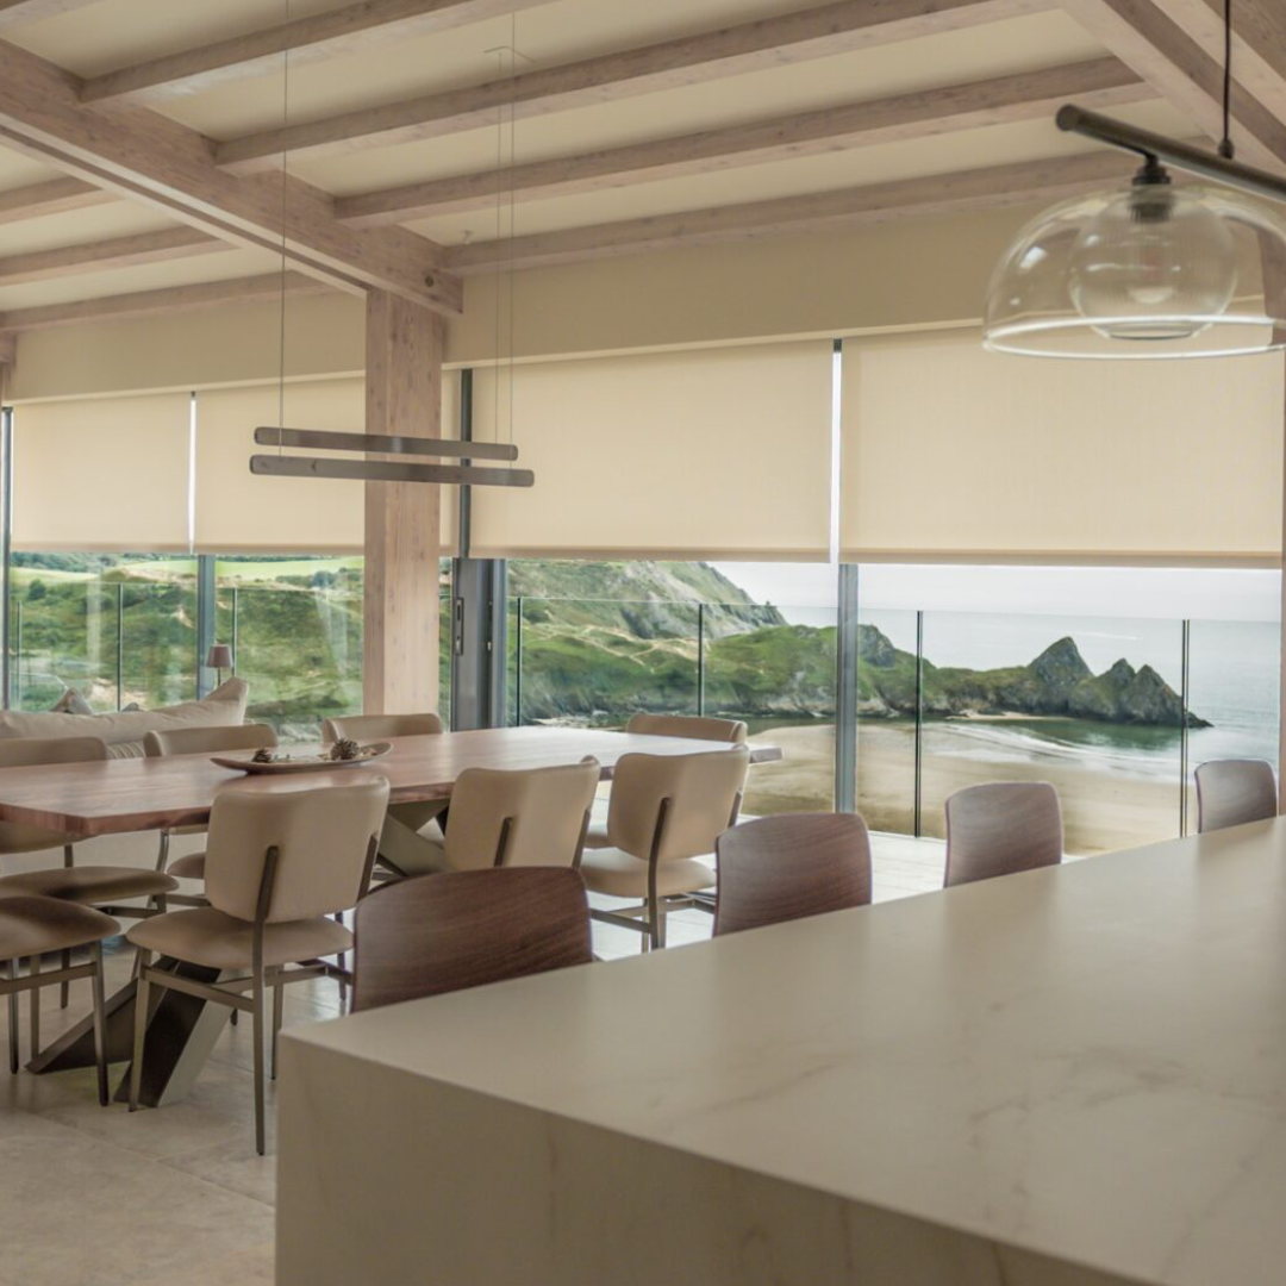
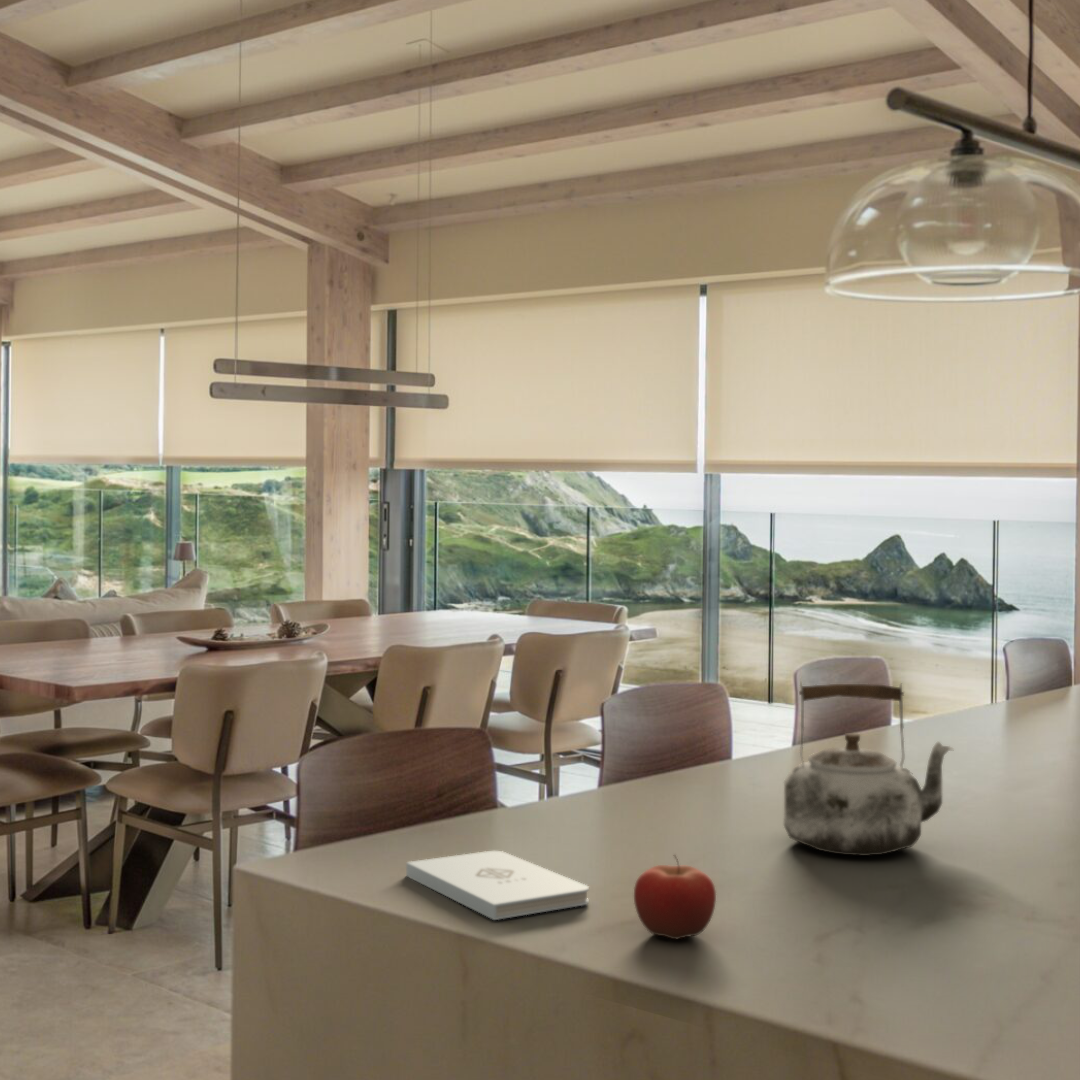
+ notepad [405,850,590,921]
+ fruit [633,853,717,940]
+ kettle [783,680,955,857]
